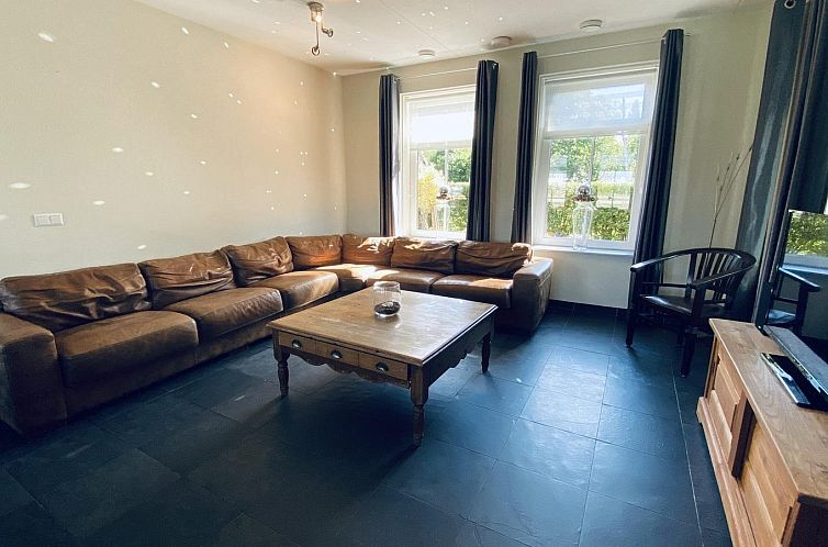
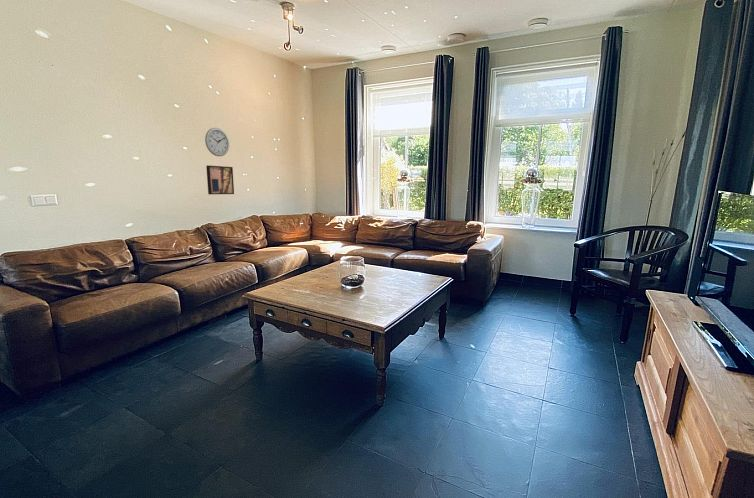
+ wall clock [204,127,230,157]
+ wall art [205,164,235,195]
